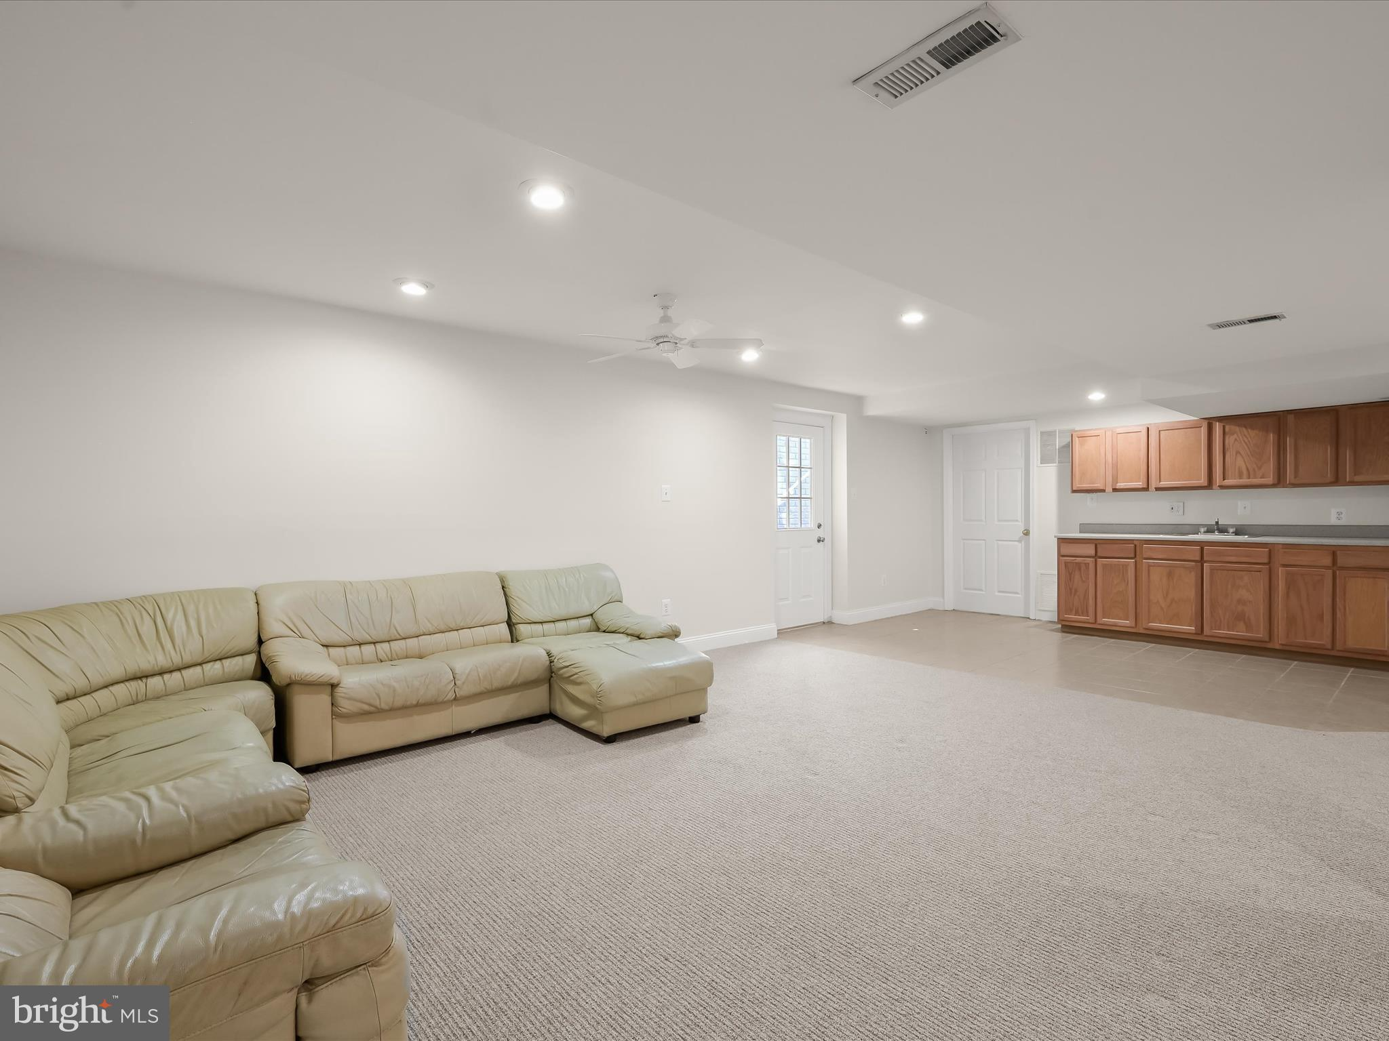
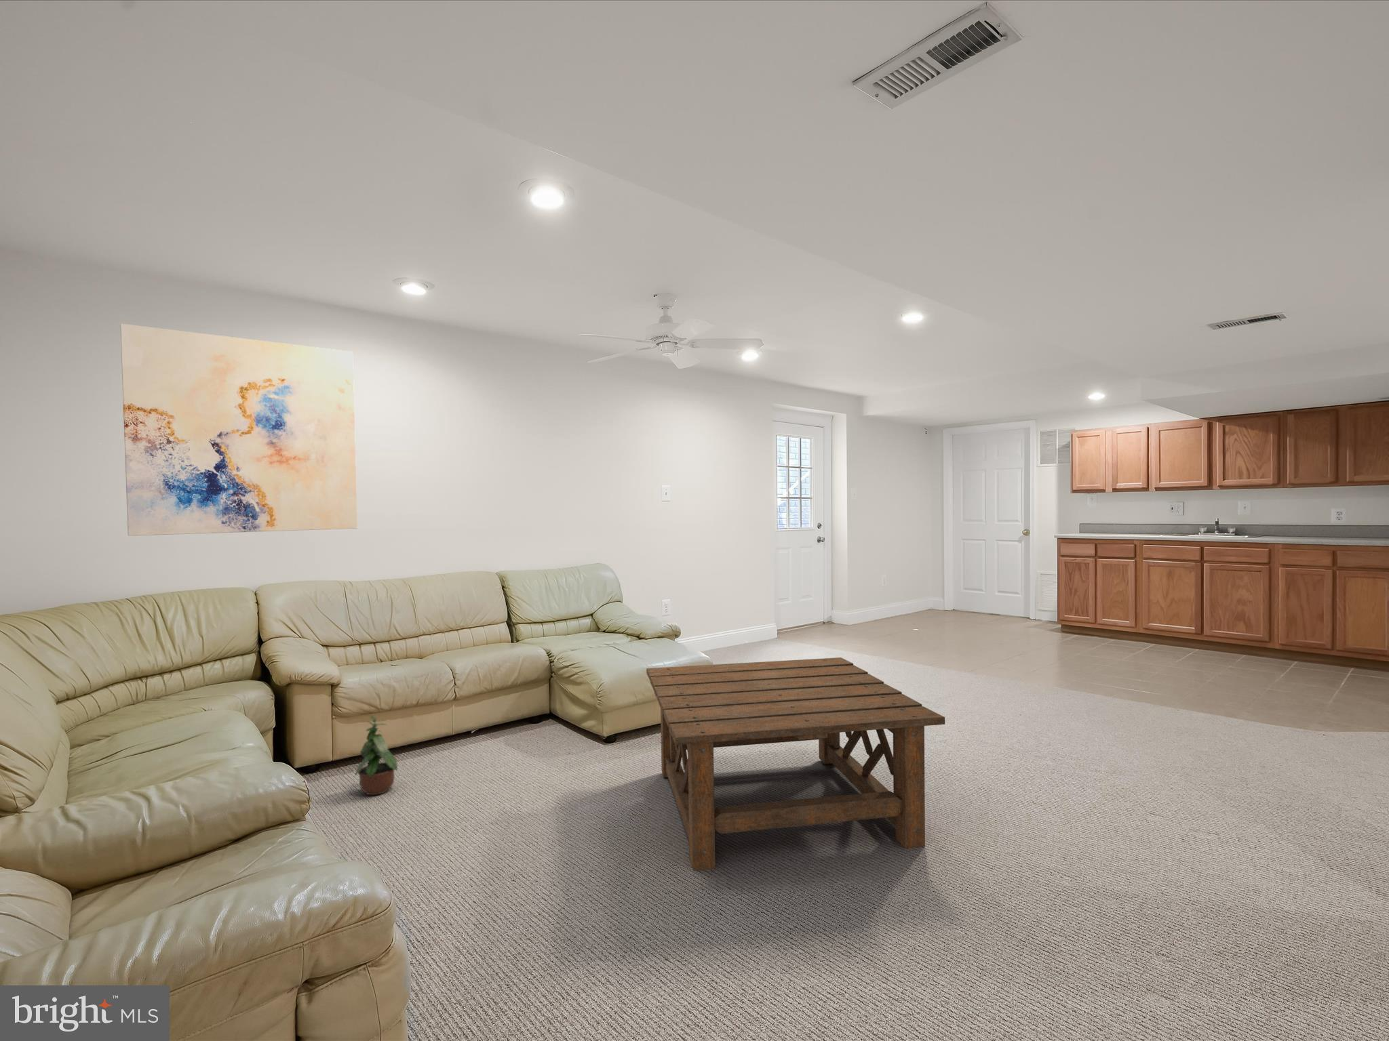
+ coffee table [645,657,945,872]
+ wall art [119,323,358,537]
+ potted plant [353,715,399,796]
